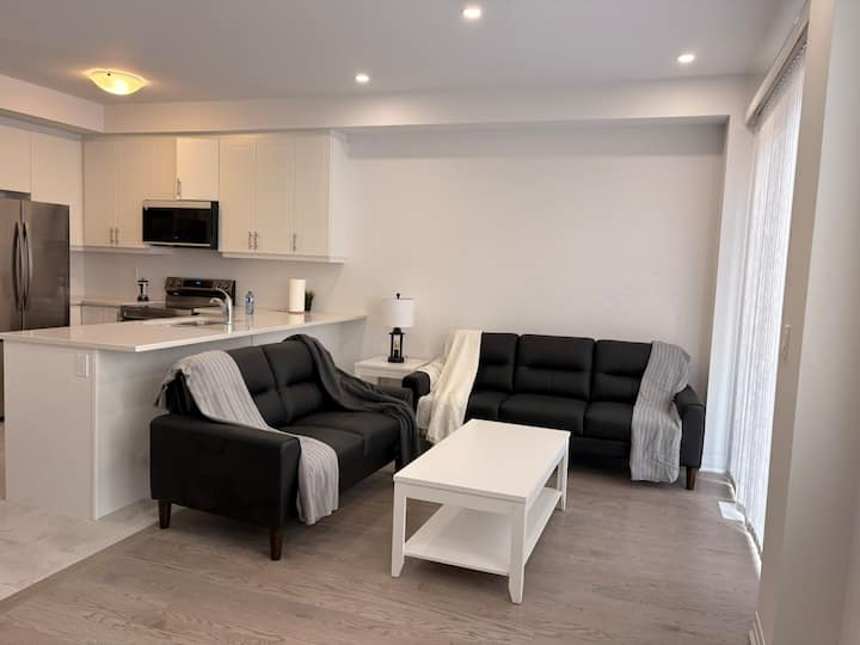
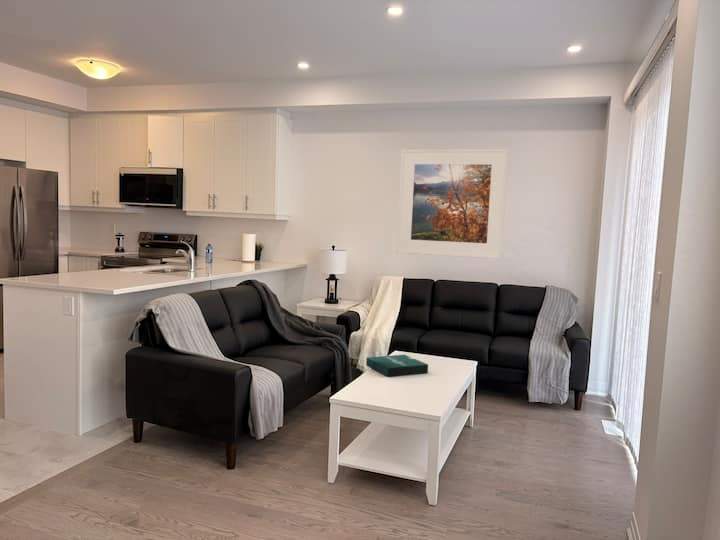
+ pizza box [365,354,429,378]
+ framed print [395,148,509,260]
